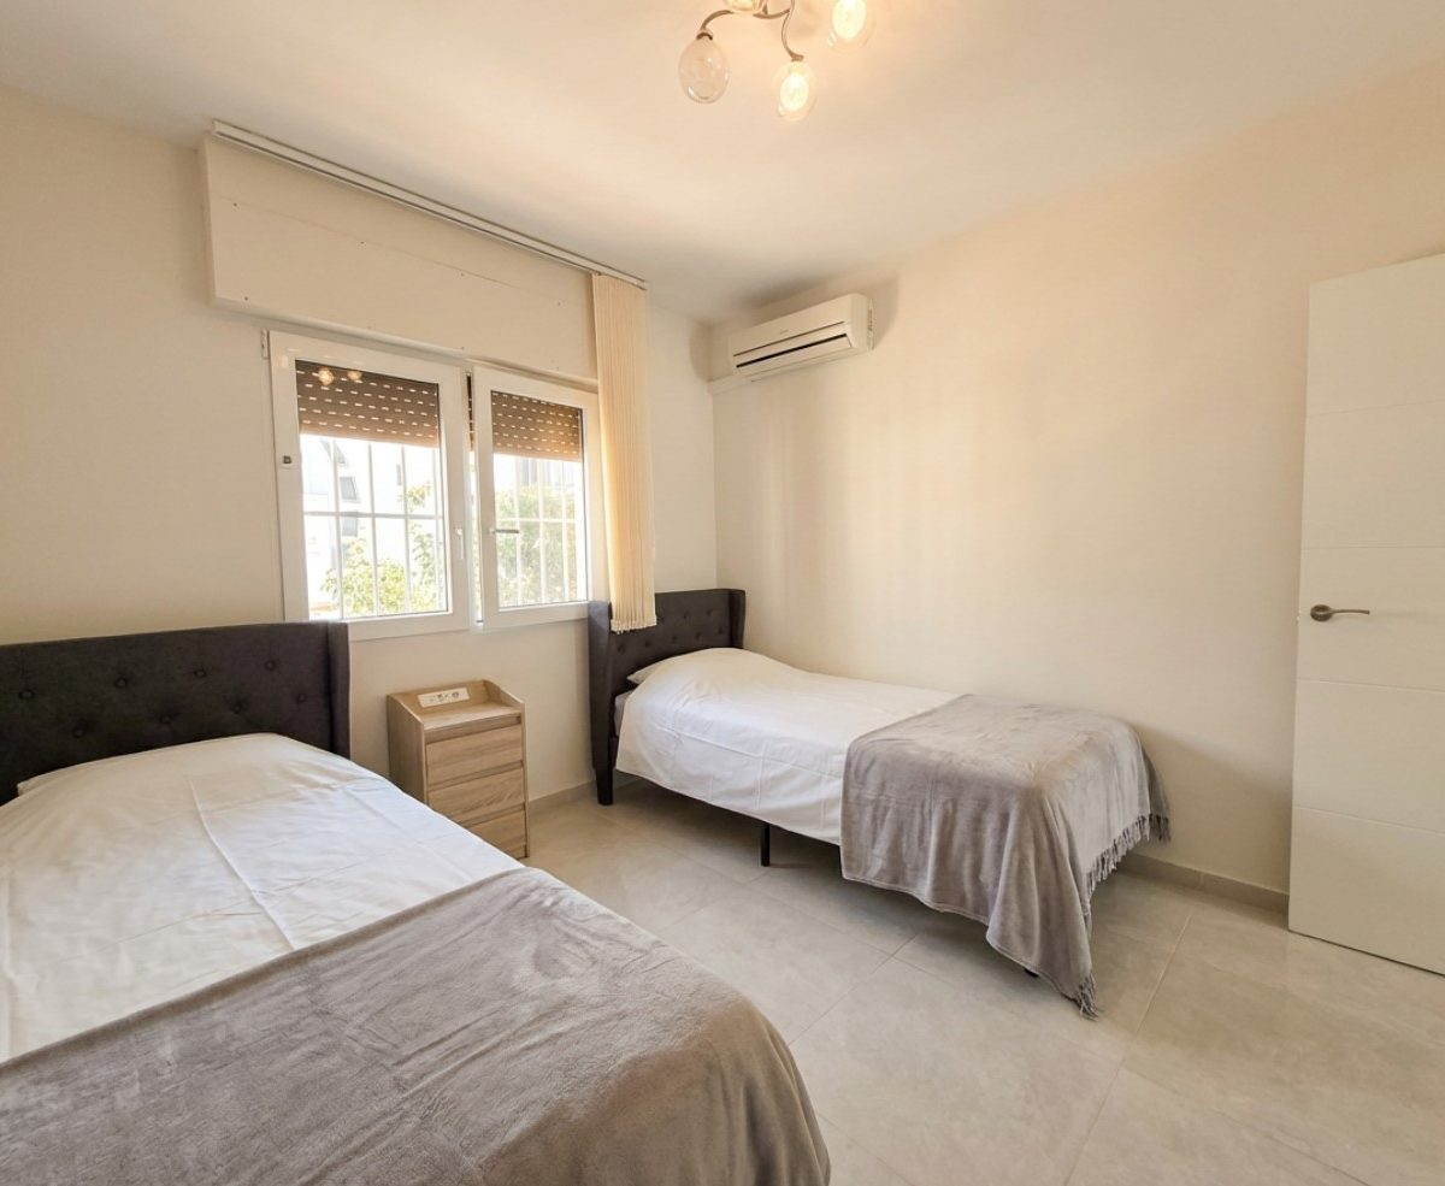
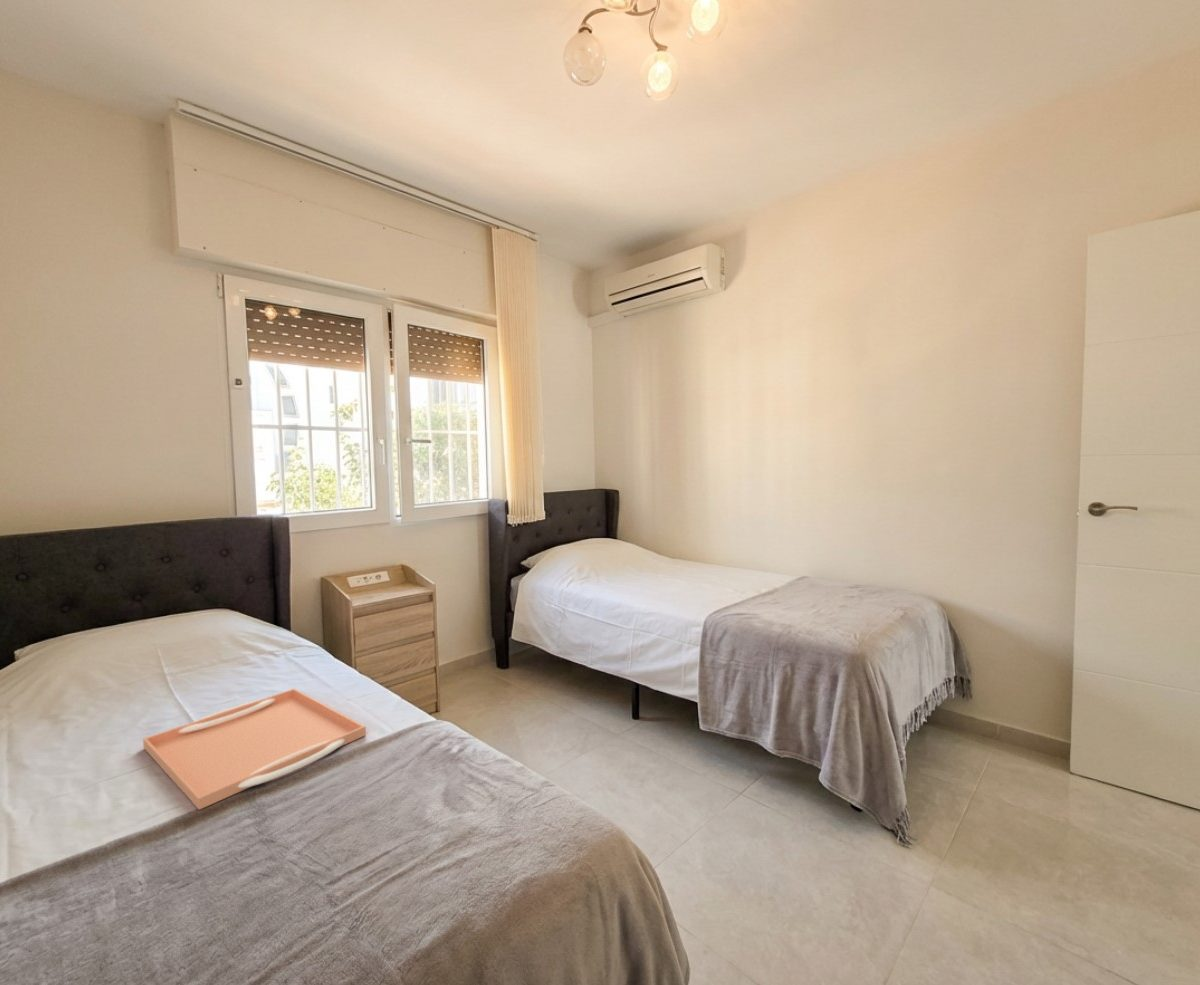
+ serving tray [142,687,367,811]
